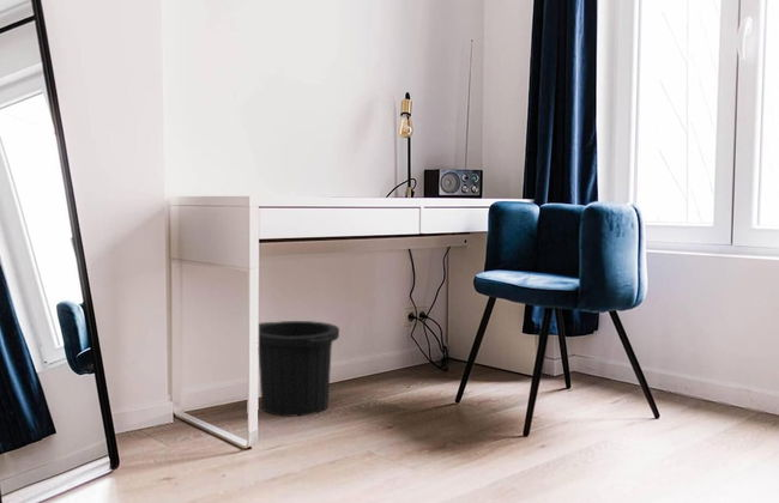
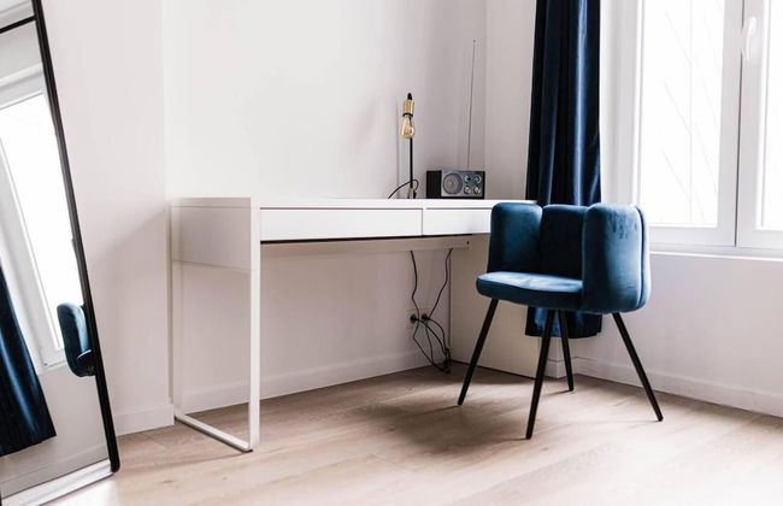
- trash can [258,320,340,418]
